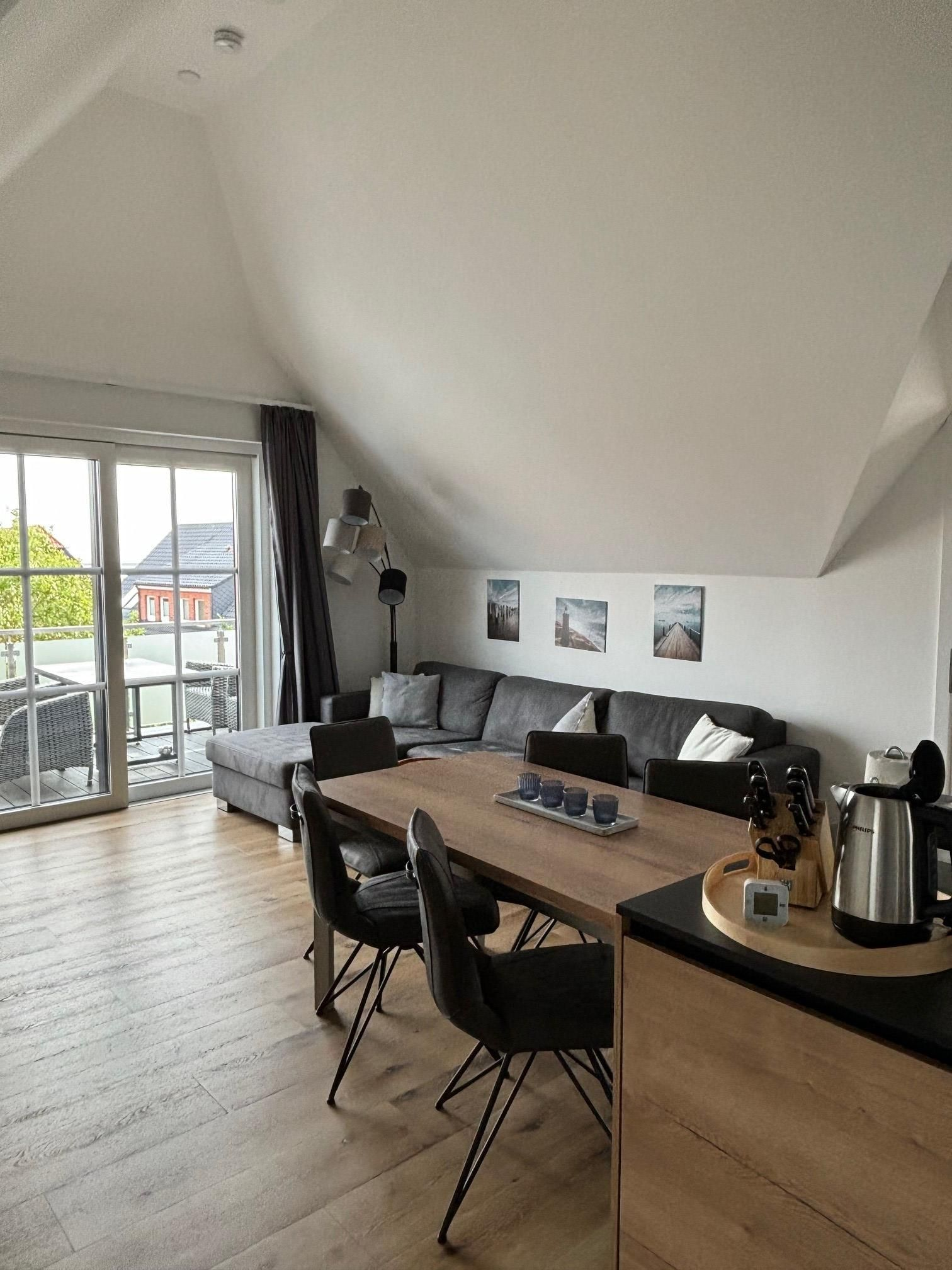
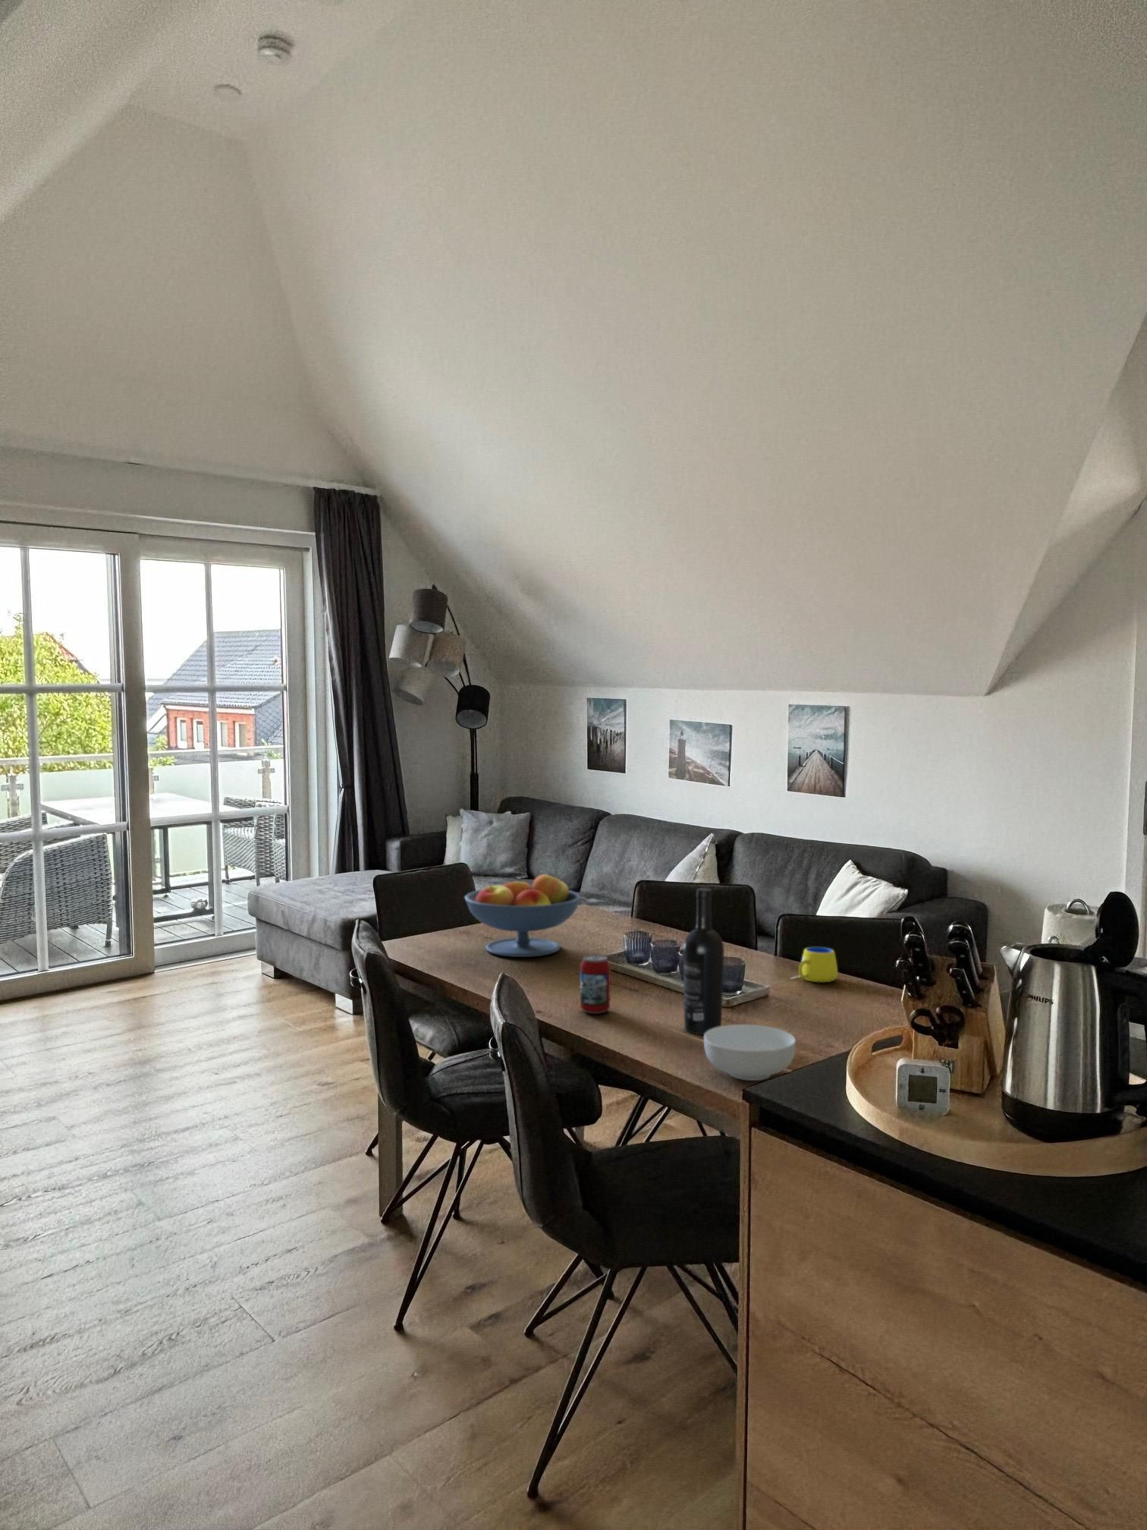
+ cereal bowl [704,1024,796,1082]
+ beverage can [580,954,611,1014]
+ mug [789,947,839,983]
+ wine bottle [682,887,725,1036]
+ fruit bowl [464,872,582,958]
